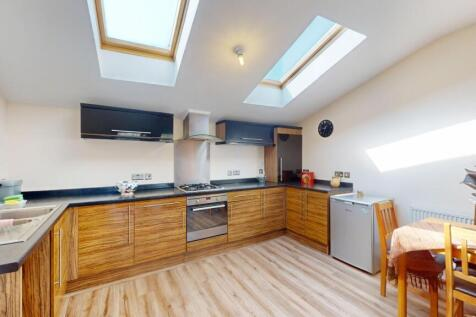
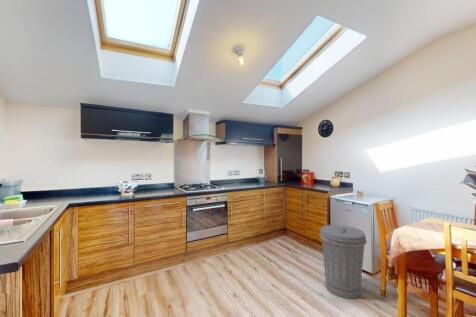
+ trash can [319,224,368,300]
